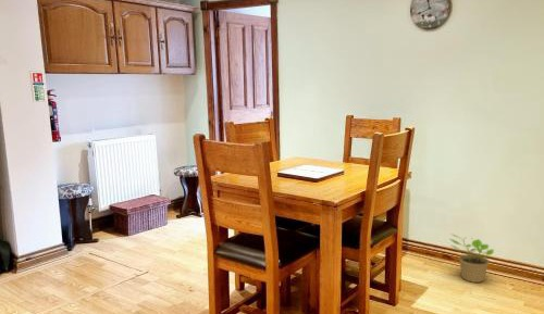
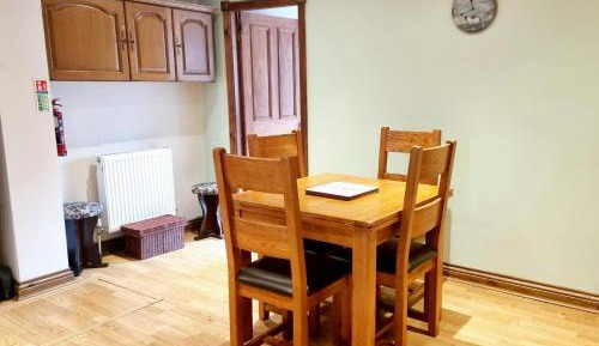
- potted plant [449,233,495,284]
